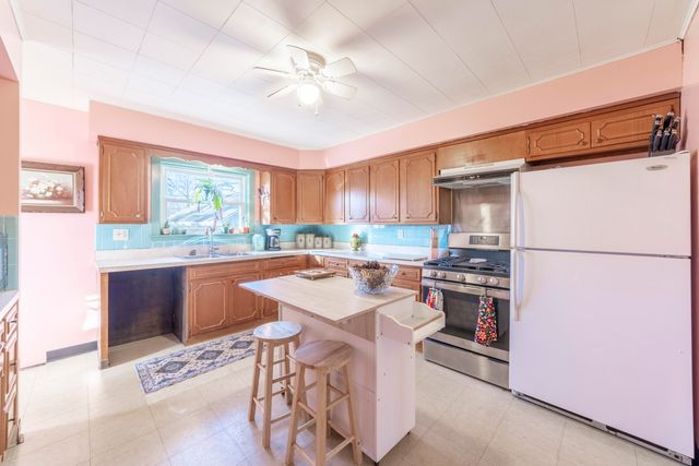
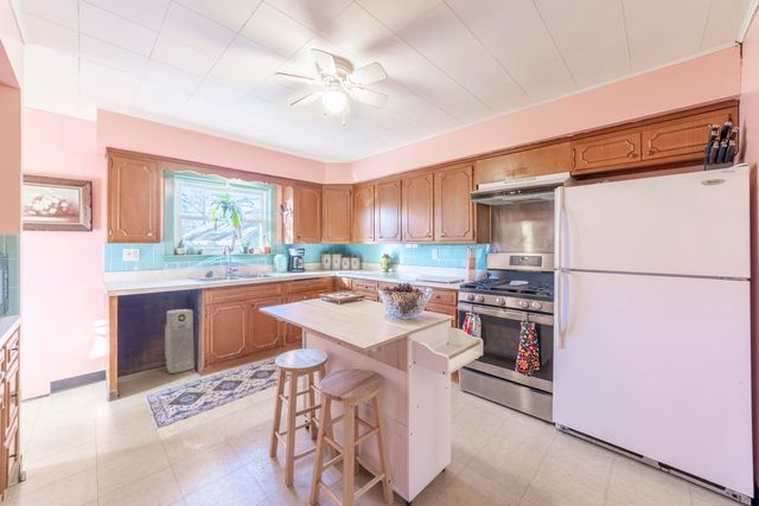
+ air purifier [164,308,196,374]
